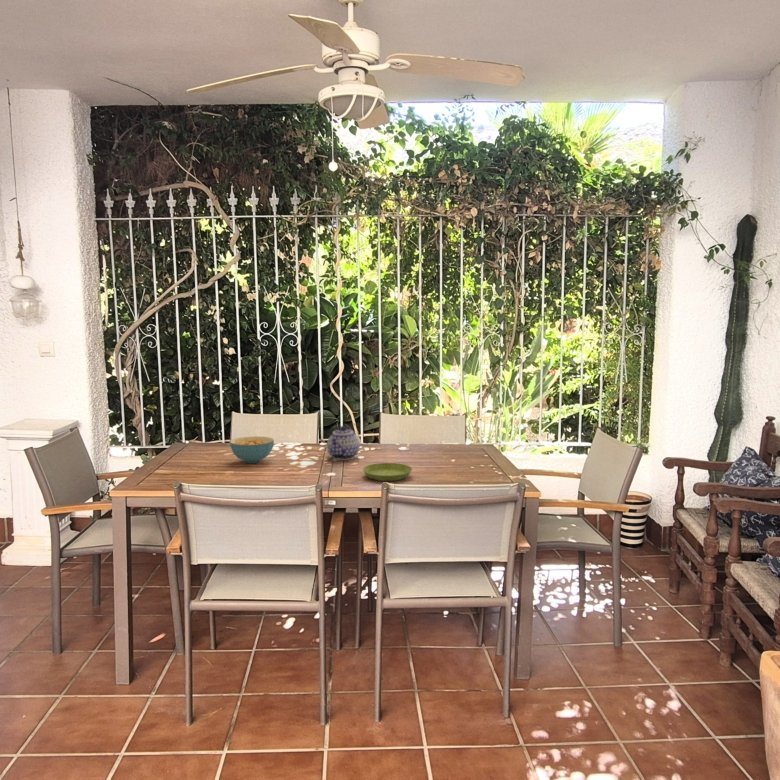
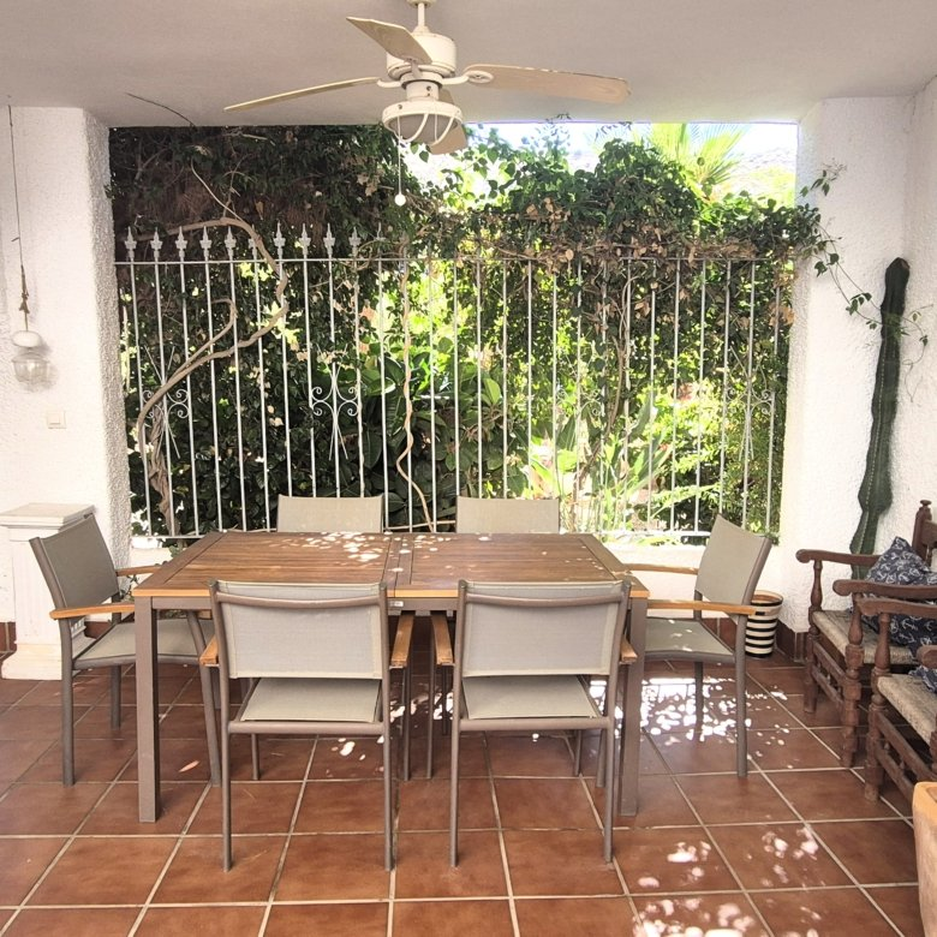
- cereal bowl [229,435,275,464]
- saucer [362,462,413,482]
- teapot [326,425,361,461]
